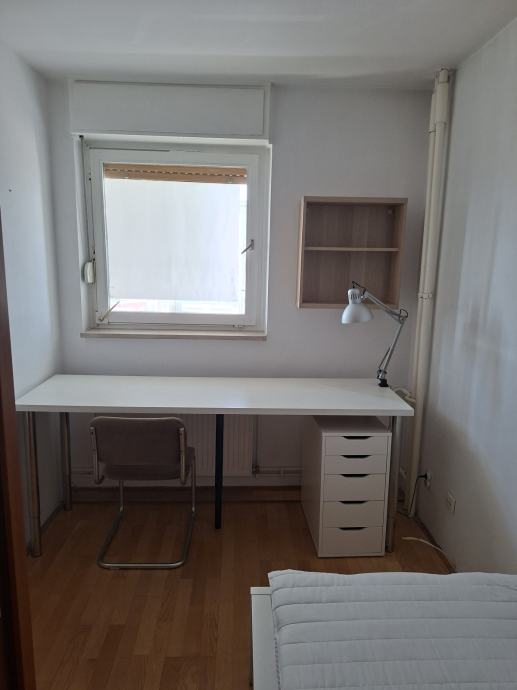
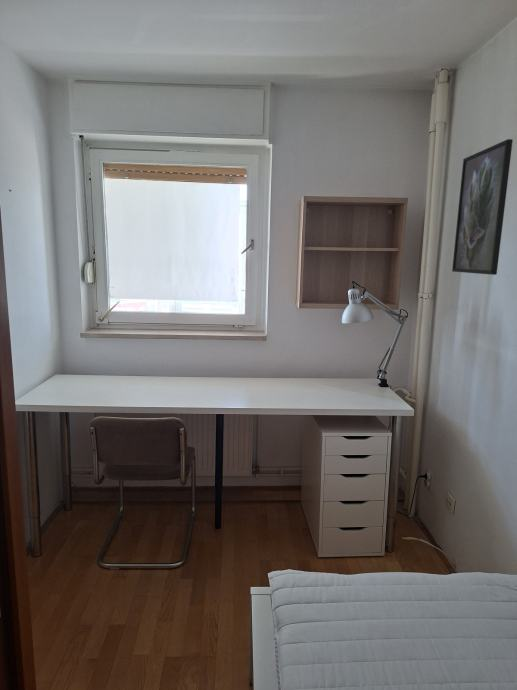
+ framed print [451,138,514,276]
